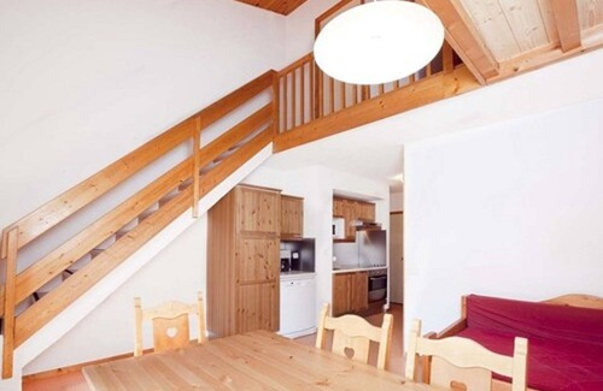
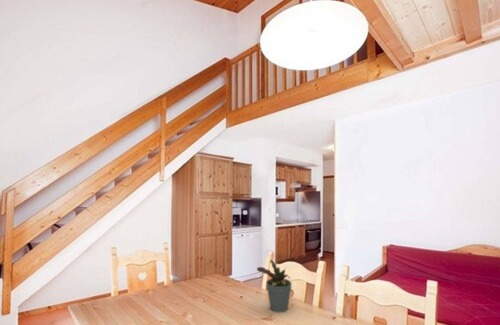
+ potted plant [256,259,292,313]
